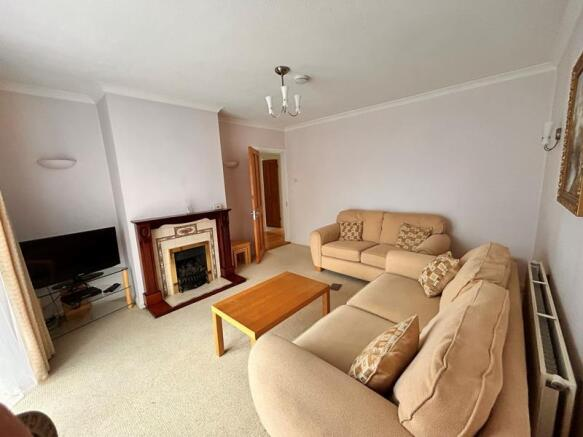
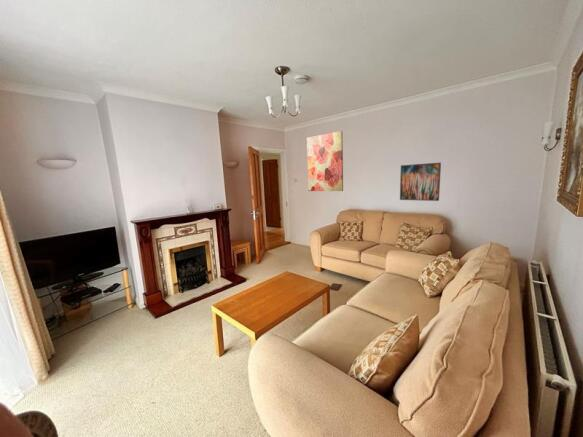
+ wall art [306,130,344,192]
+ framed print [399,162,442,202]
